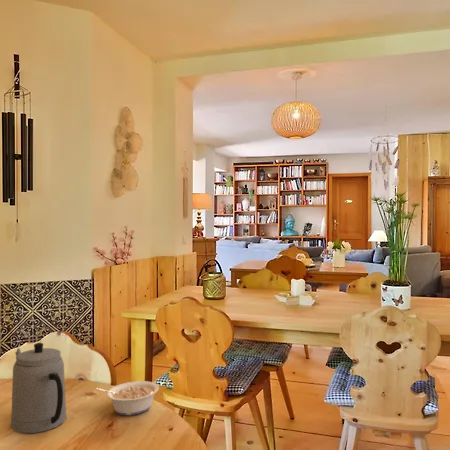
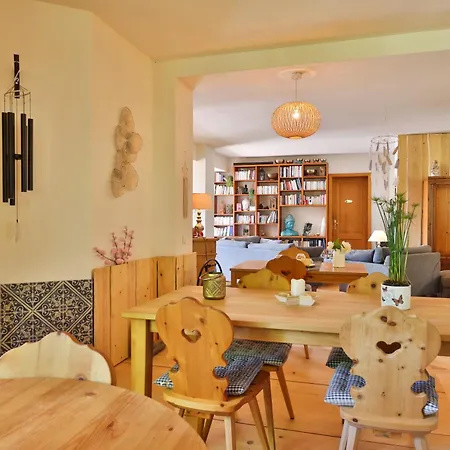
- teapot [10,342,68,434]
- legume [95,380,160,416]
